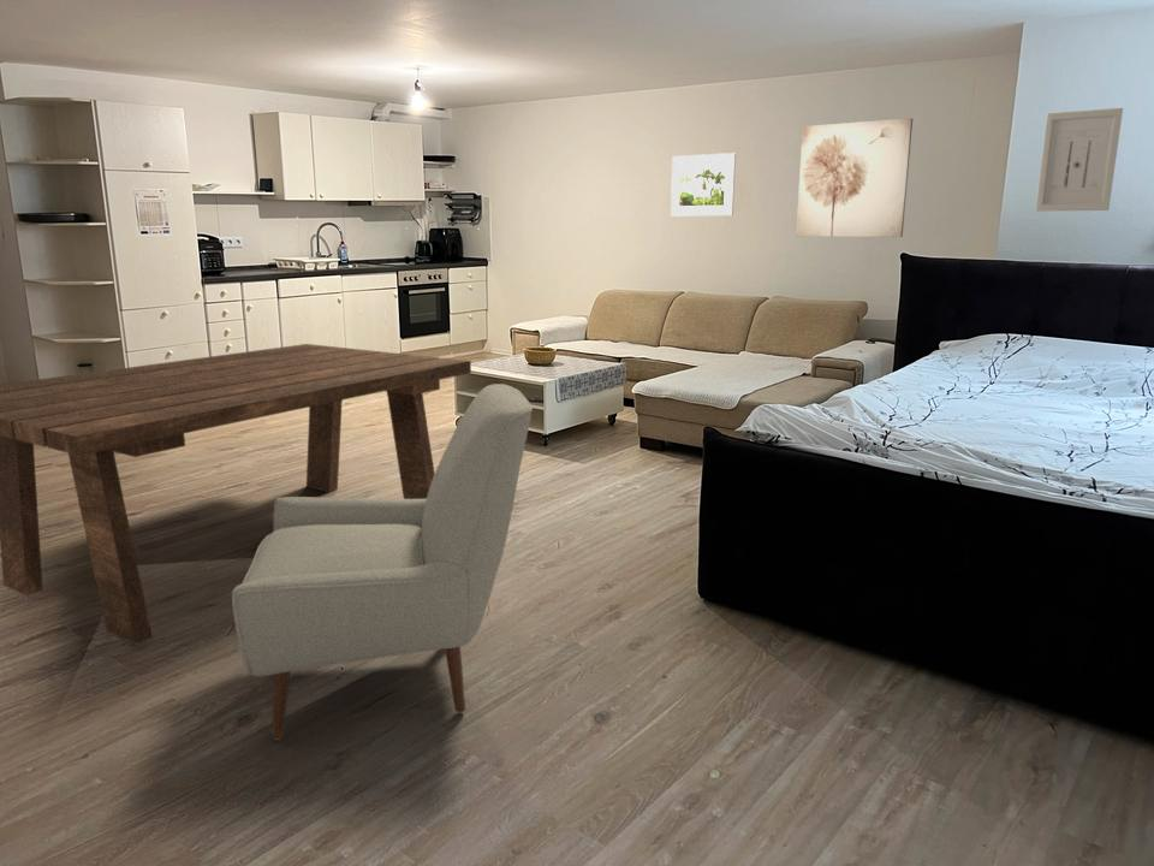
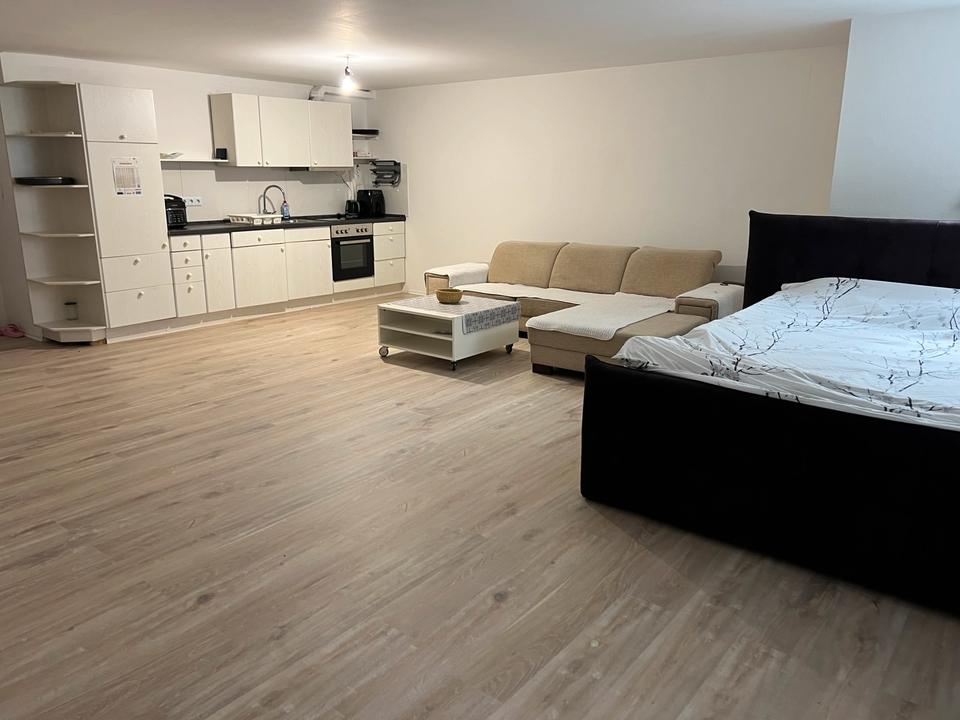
- chair [231,382,534,741]
- wall art [795,117,914,238]
- wall art [1034,107,1124,213]
- dining table [0,343,472,646]
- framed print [670,152,737,216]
